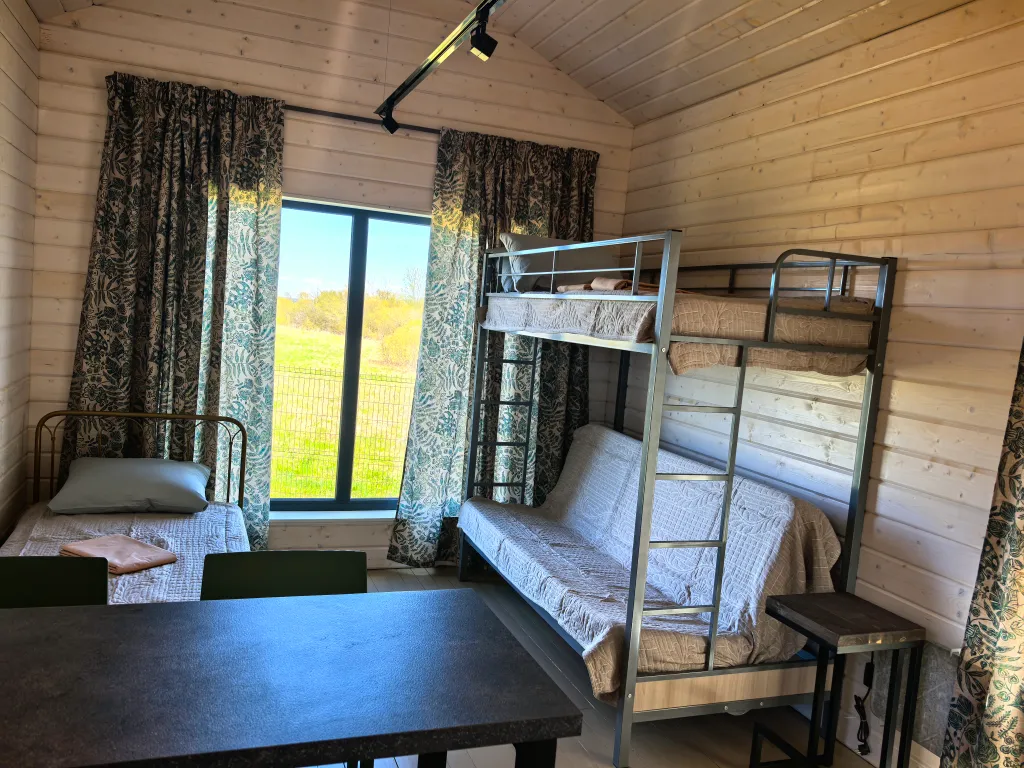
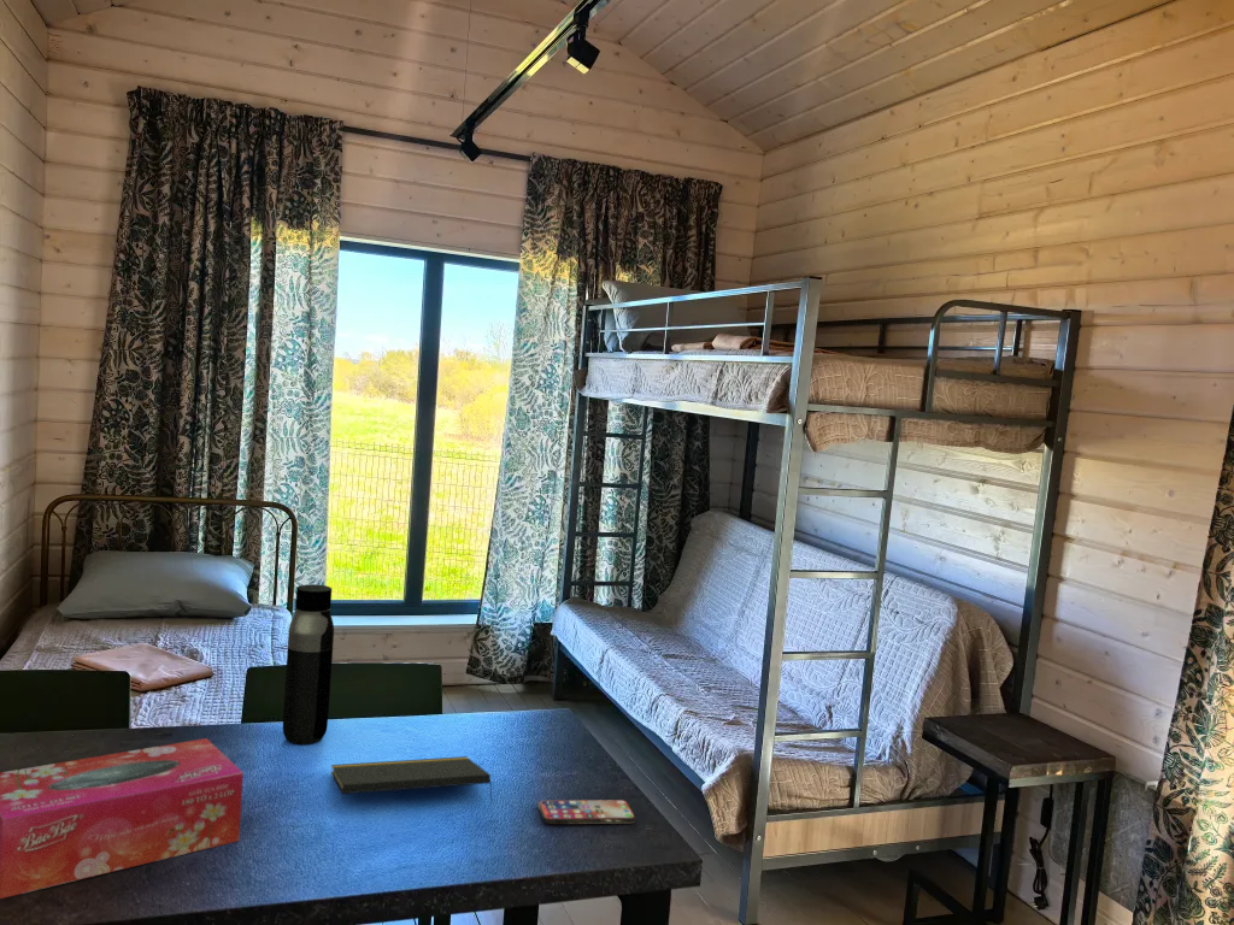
+ smartphone [536,799,637,825]
+ water bottle [282,583,335,746]
+ tissue box [0,737,245,900]
+ notepad [330,755,494,803]
